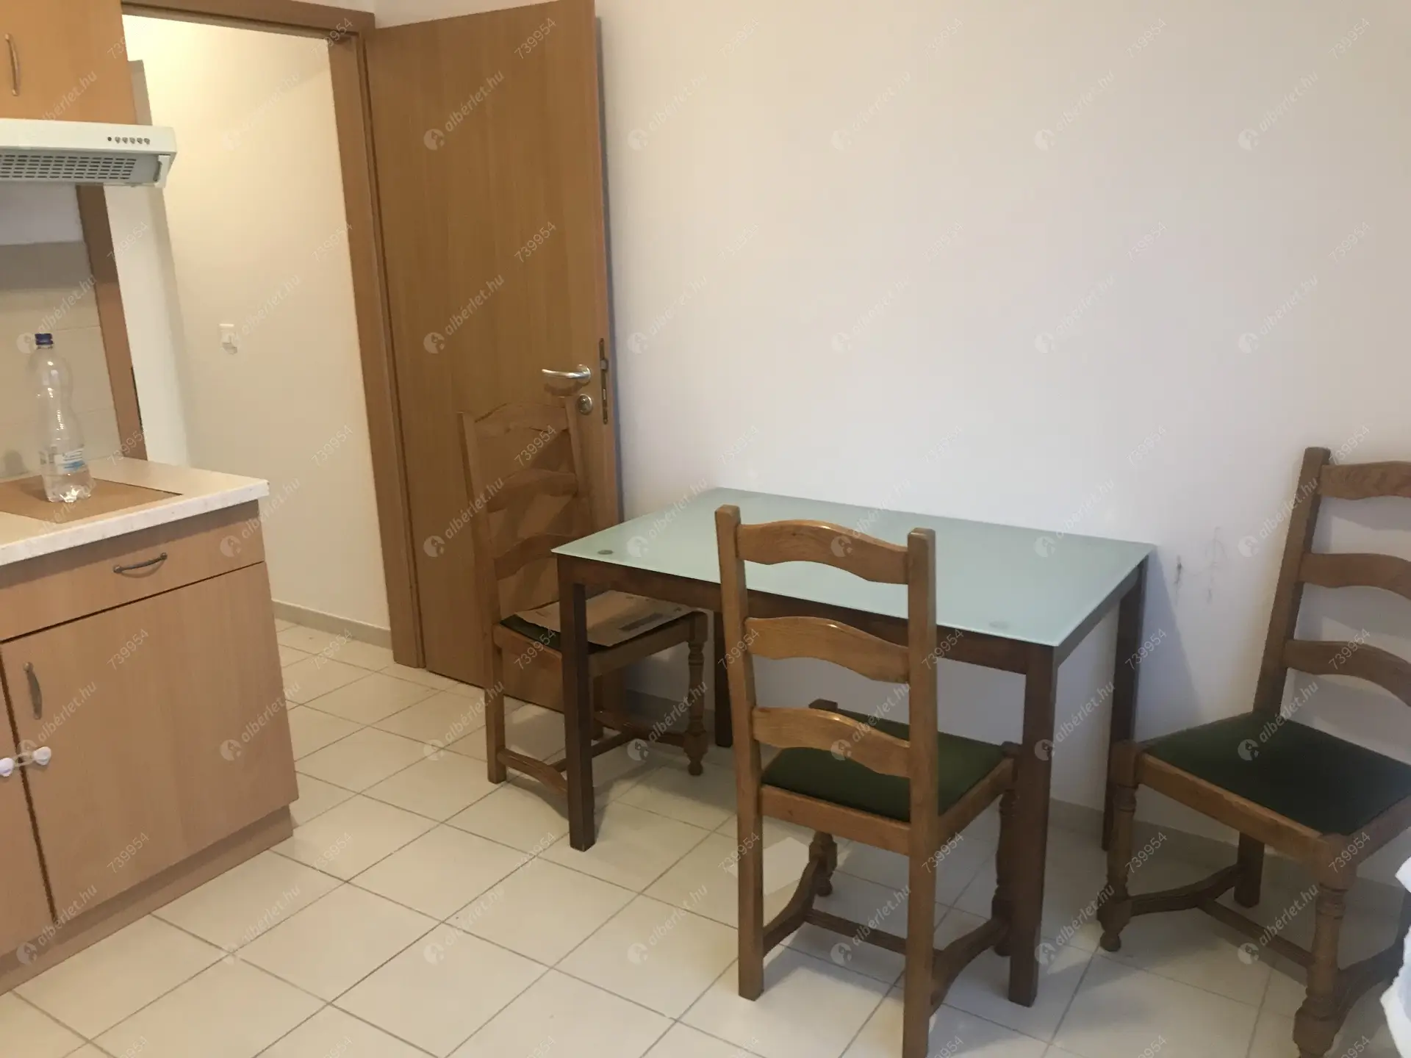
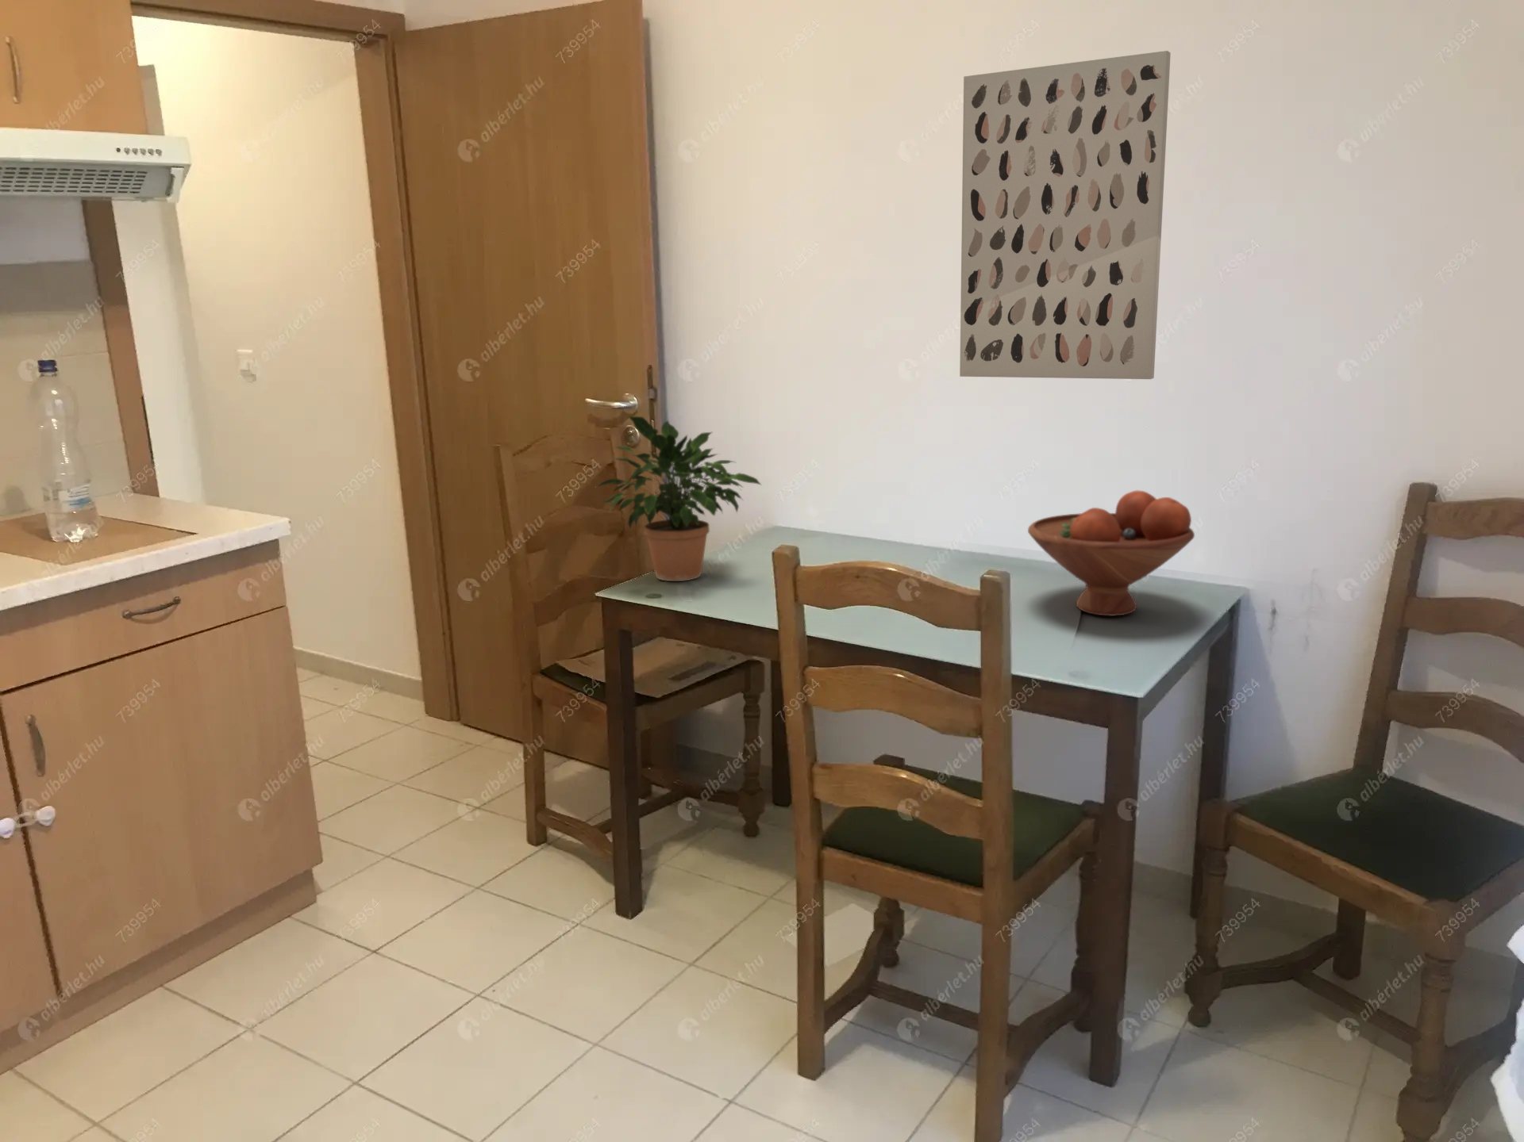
+ potted plant [594,415,763,582]
+ fruit bowl [1027,489,1195,617]
+ wall art [959,50,1171,380]
